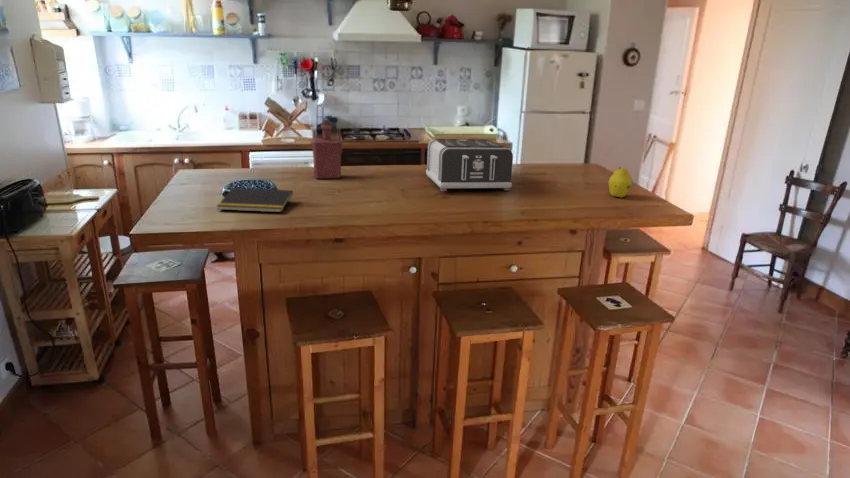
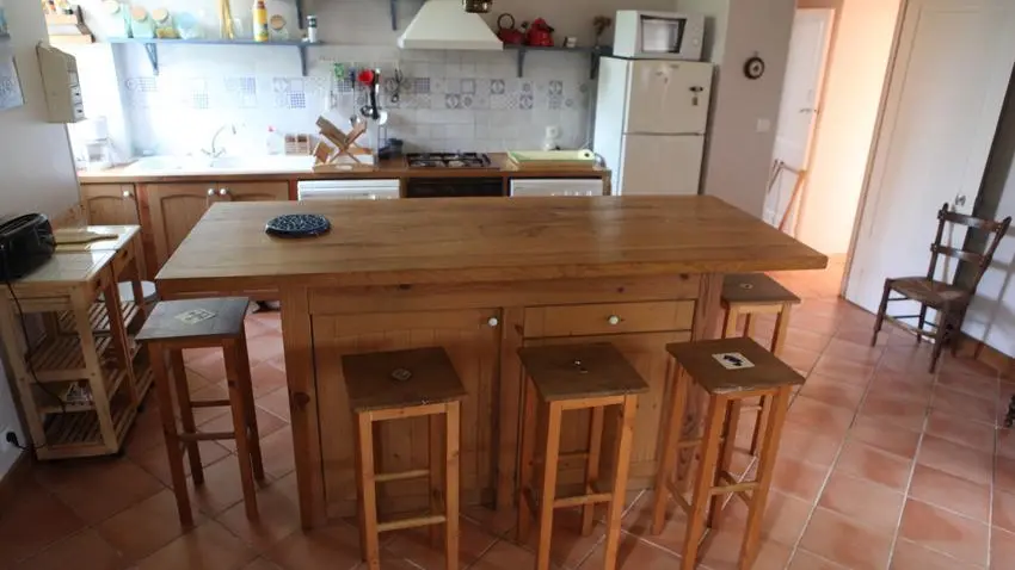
- toaster [425,138,514,192]
- bottle [311,119,343,180]
- notepad [216,187,294,213]
- fruit [608,166,634,198]
